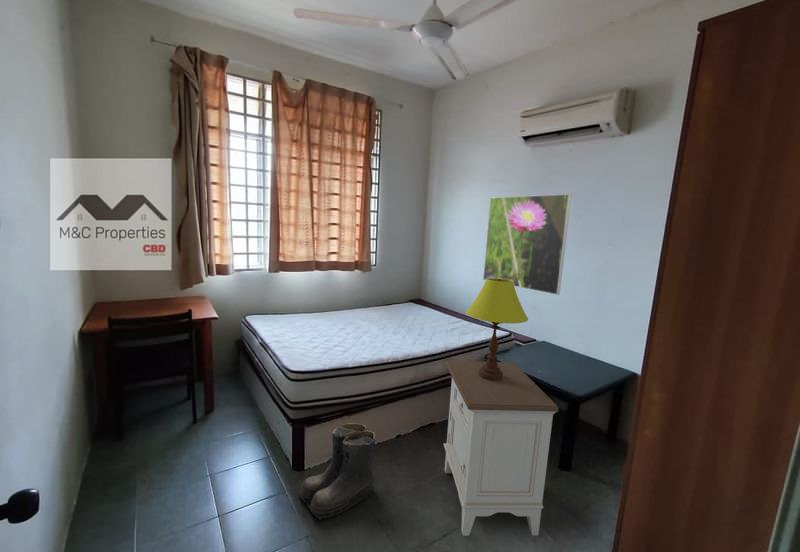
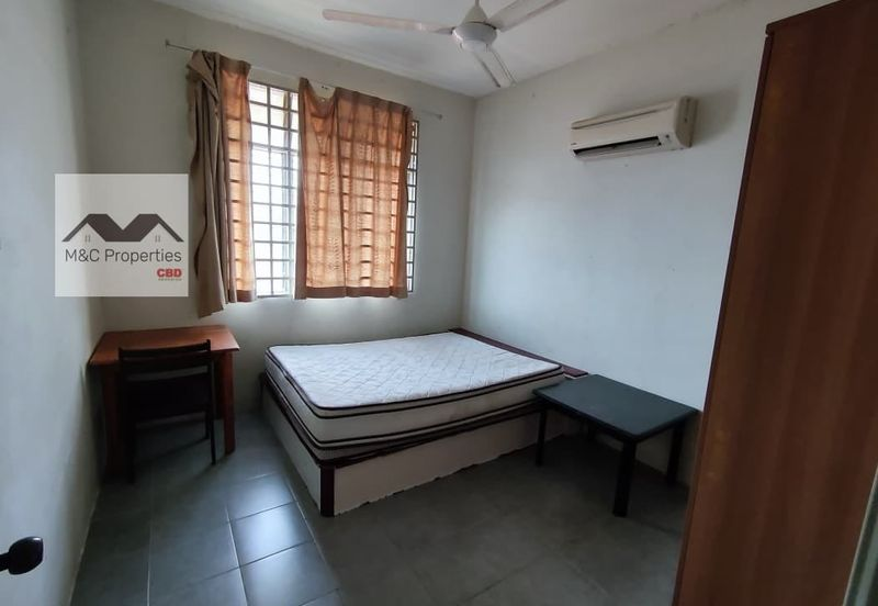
- nightstand [443,360,560,537]
- boots [298,422,376,521]
- table lamp [465,278,529,381]
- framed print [482,193,572,296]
